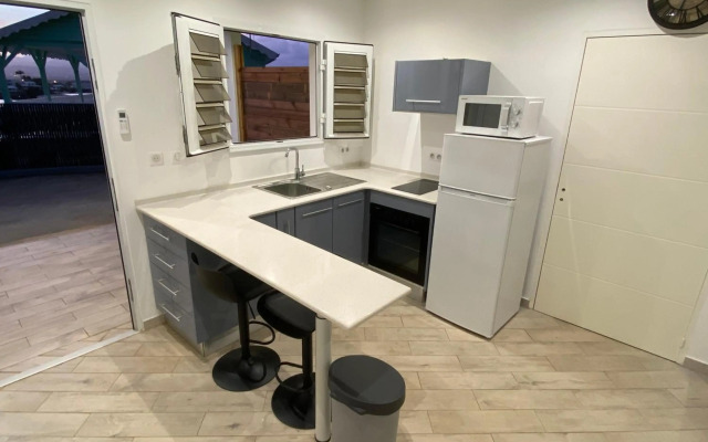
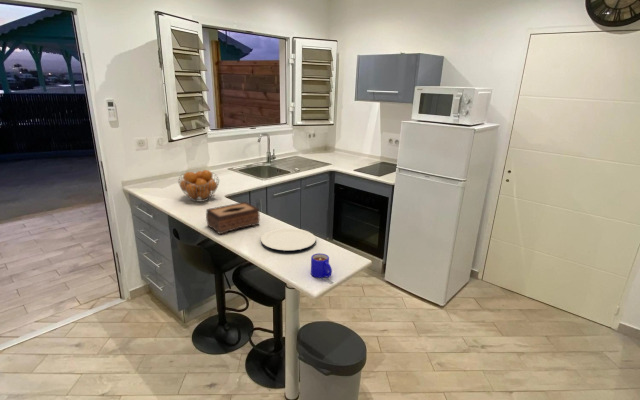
+ plate [260,227,317,252]
+ fruit basket [177,169,220,203]
+ mug [310,252,333,279]
+ tissue box [205,201,261,235]
